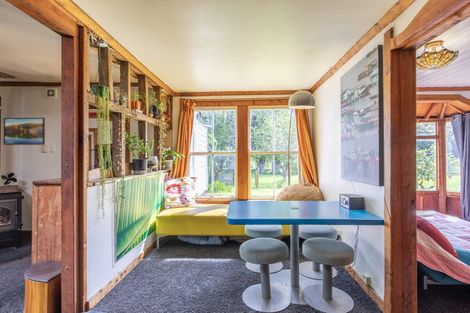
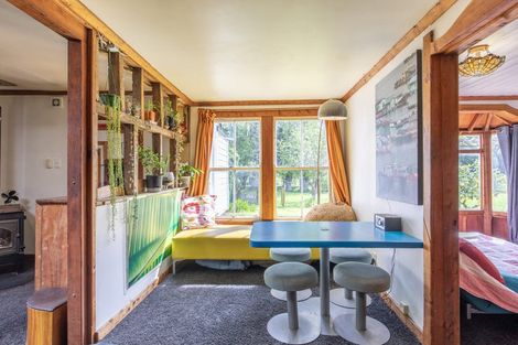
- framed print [3,117,46,146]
